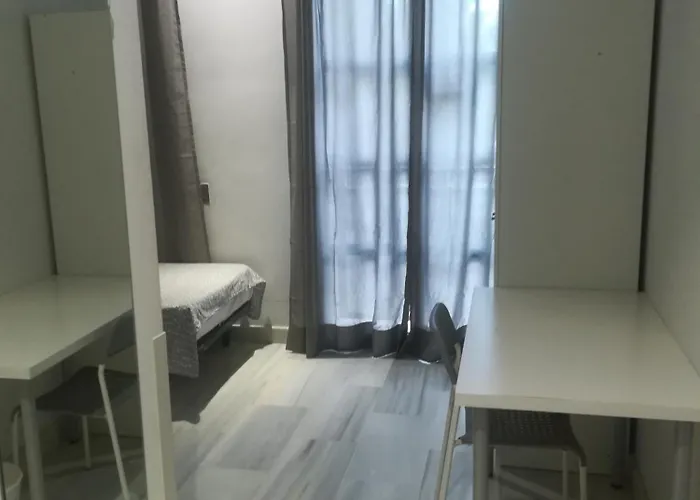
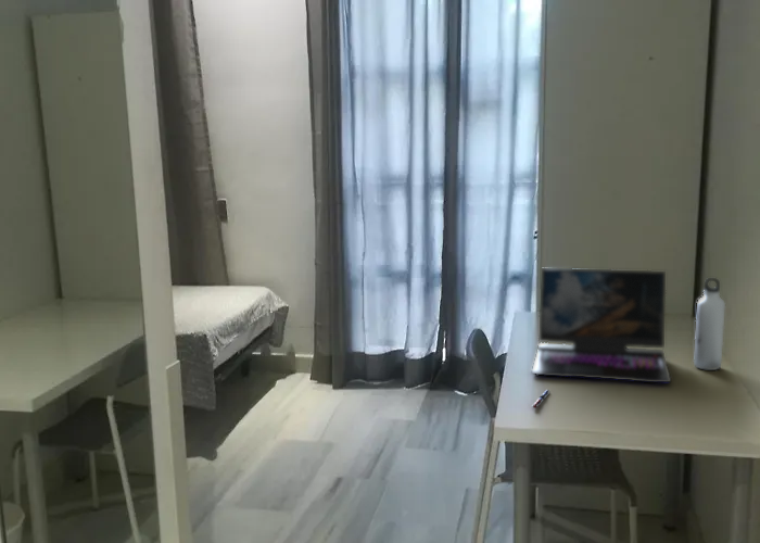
+ laptop [531,267,672,383]
+ water bottle [693,277,726,371]
+ pen [531,389,552,409]
